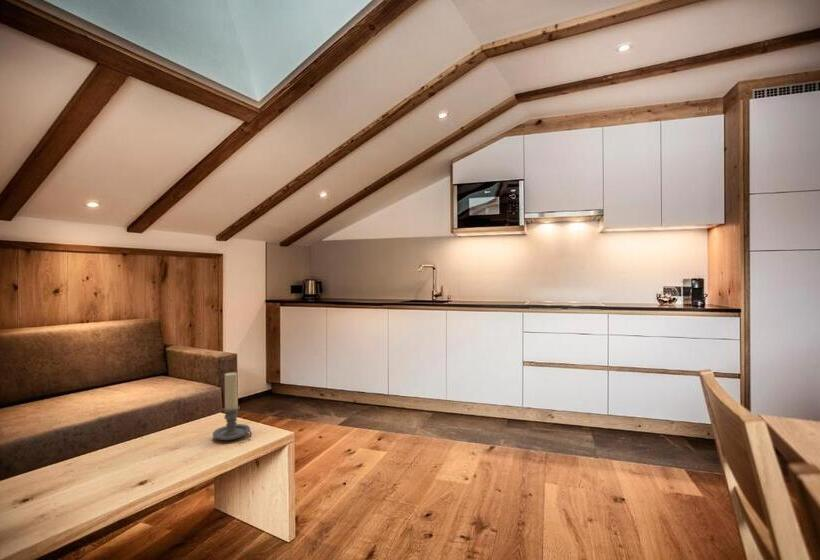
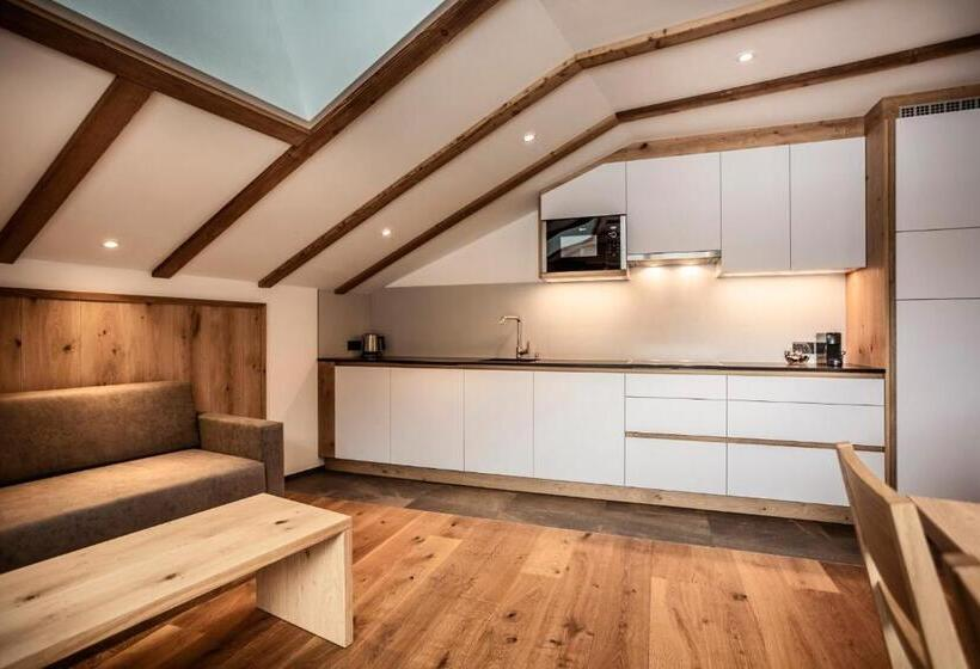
- candle holder [212,371,253,441]
